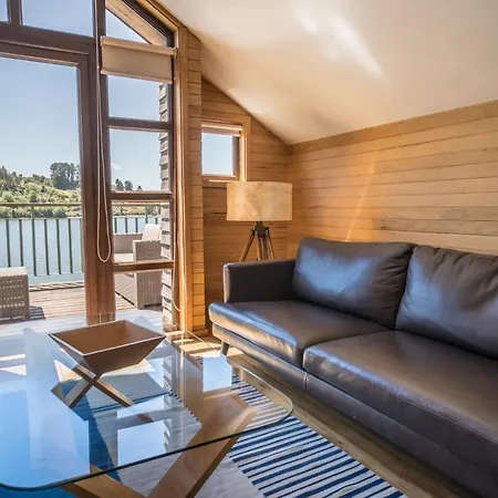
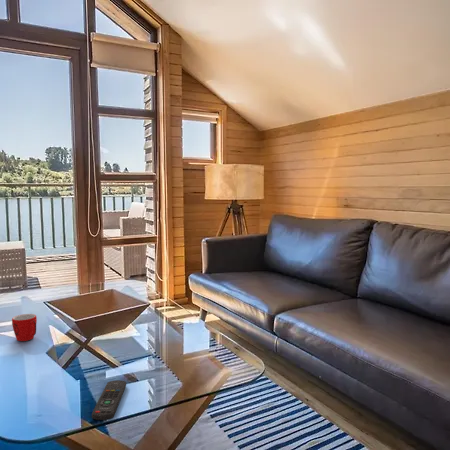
+ mug [11,313,38,342]
+ remote control [91,379,127,421]
